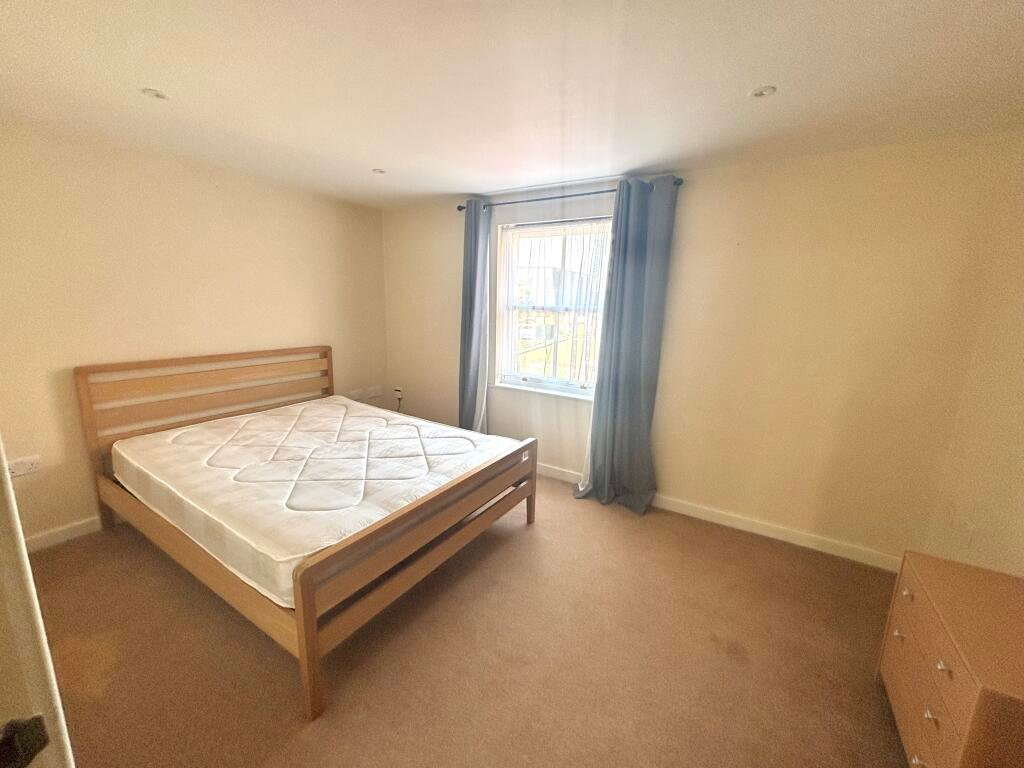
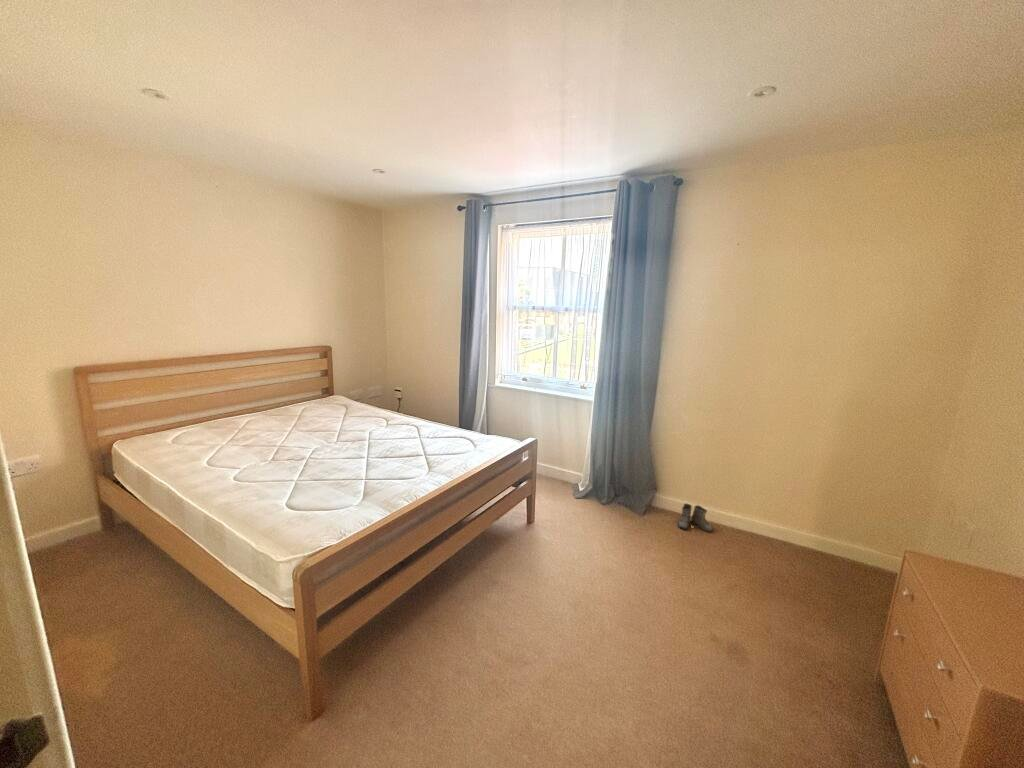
+ boots [674,503,713,533]
